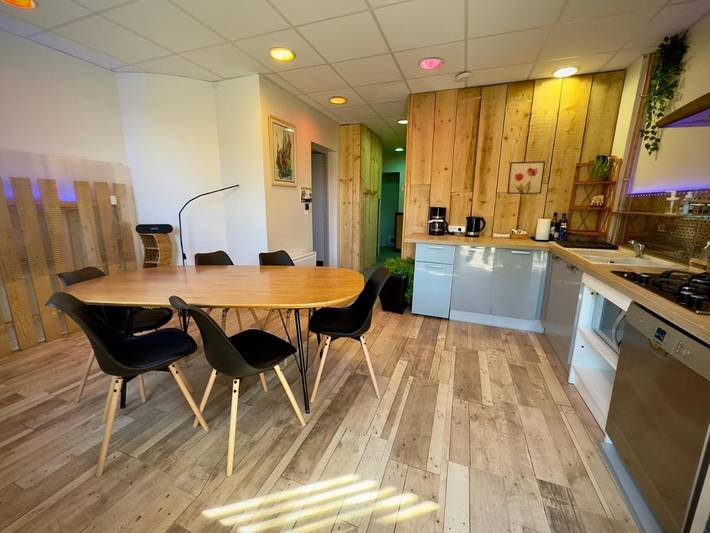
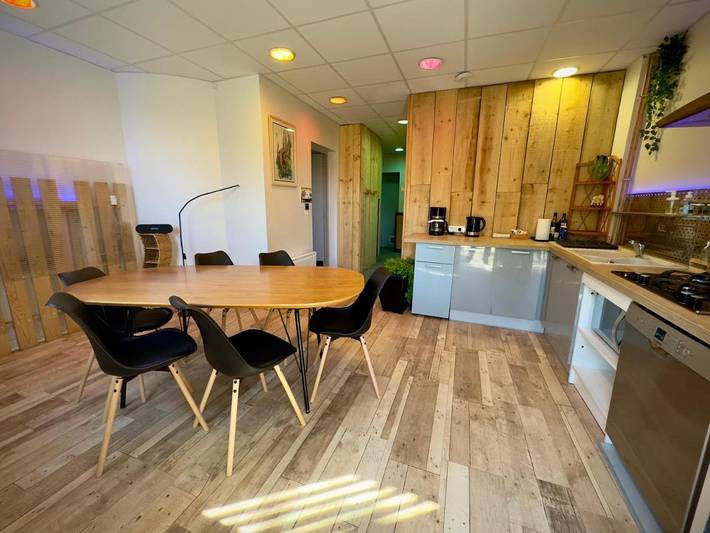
- wall art [506,160,546,195]
